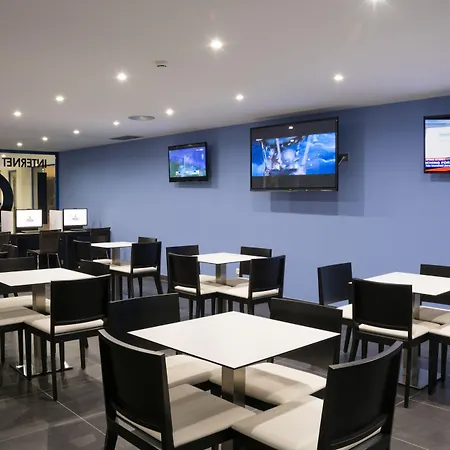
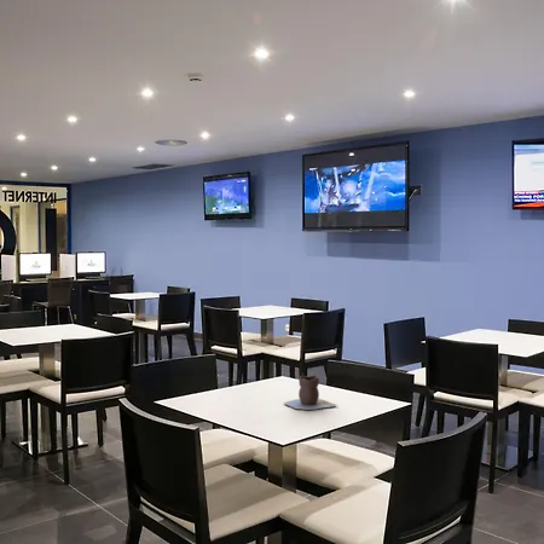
+ vase [283,374,337,411]
